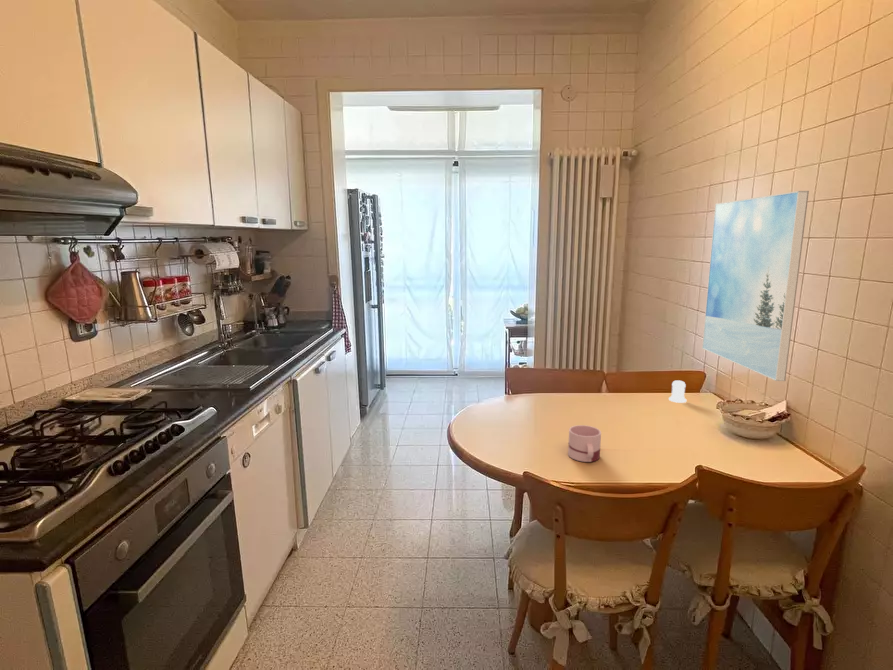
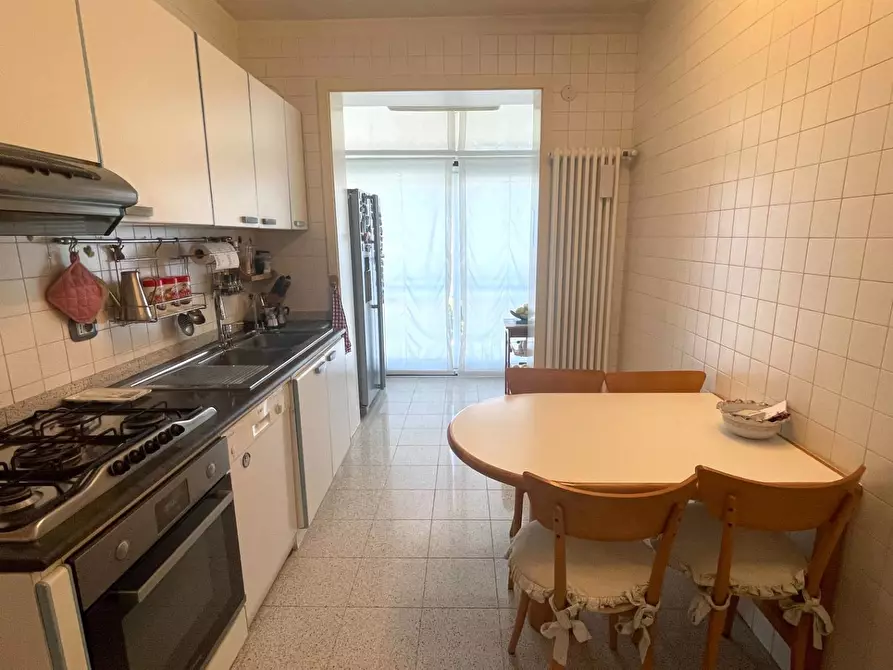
- mug [567,424,602,463]
- salt shaker [668,379,687,404]
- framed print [701,190,810,382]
